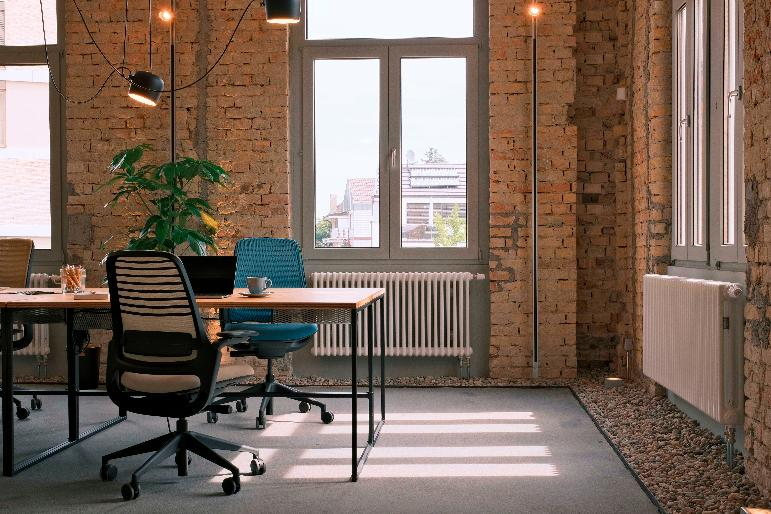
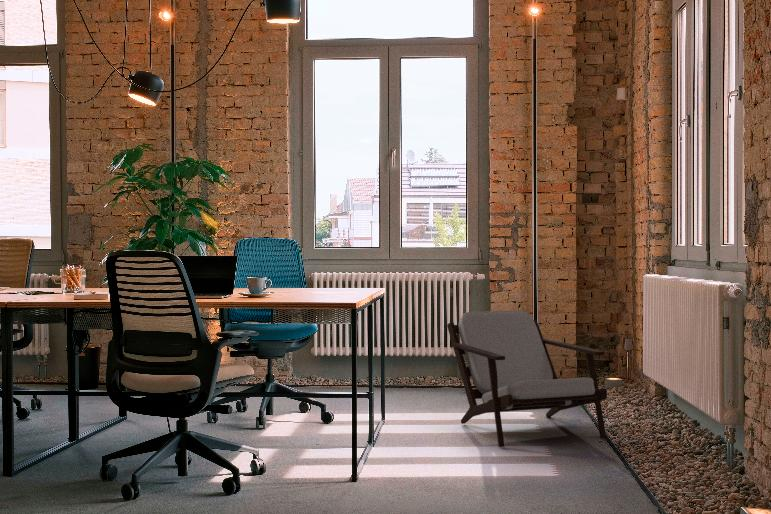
+ armchair [446,309,608,448]
